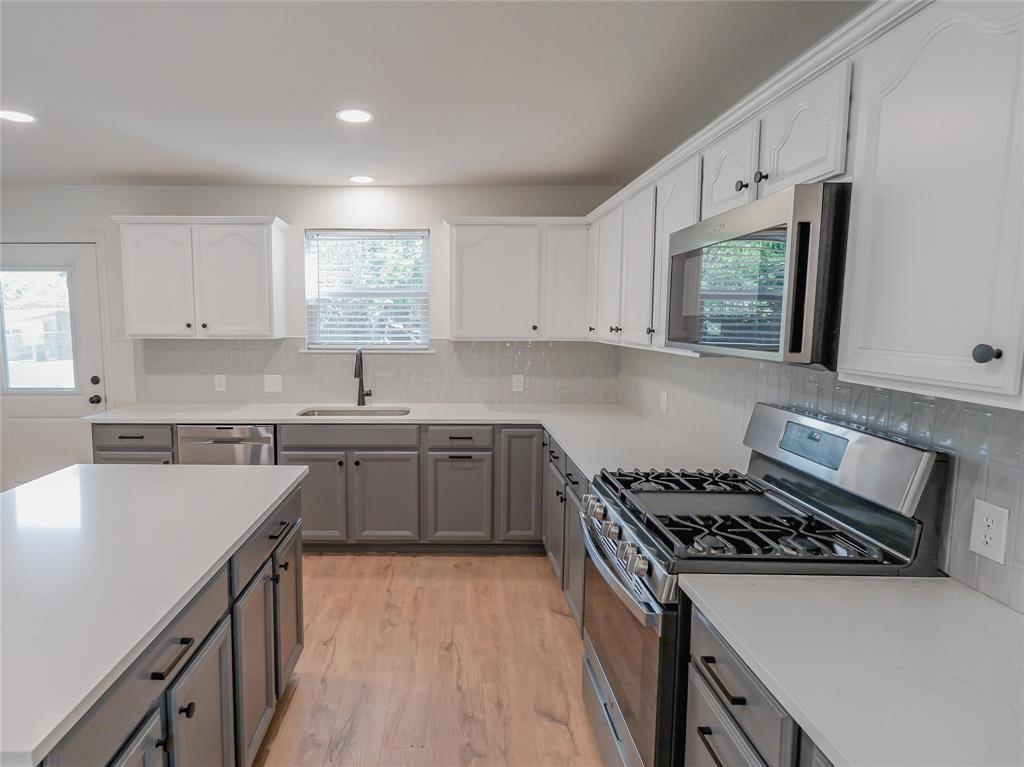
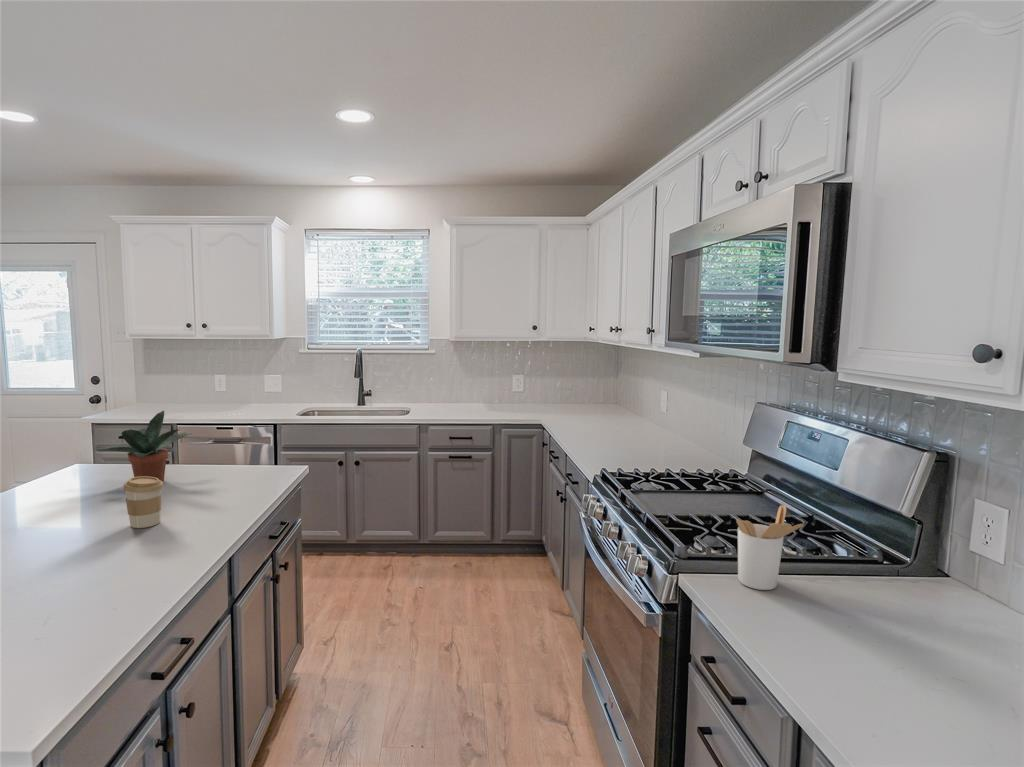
+ potted plant [95,410,193,482]
+ utensil holder [735,504,805,591]
+ coffee cup [122,476,164,529]
